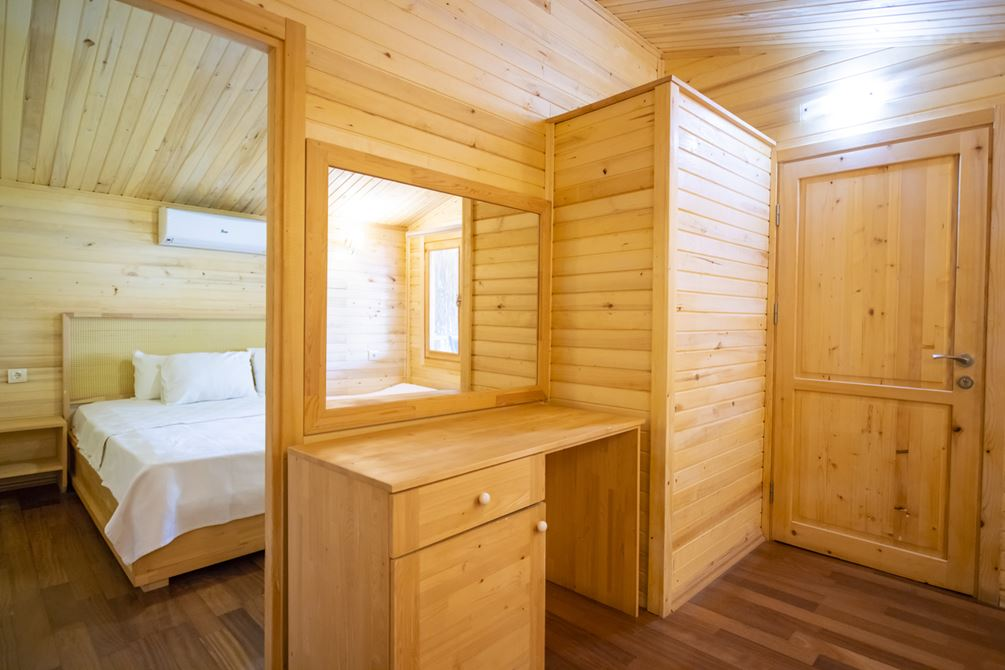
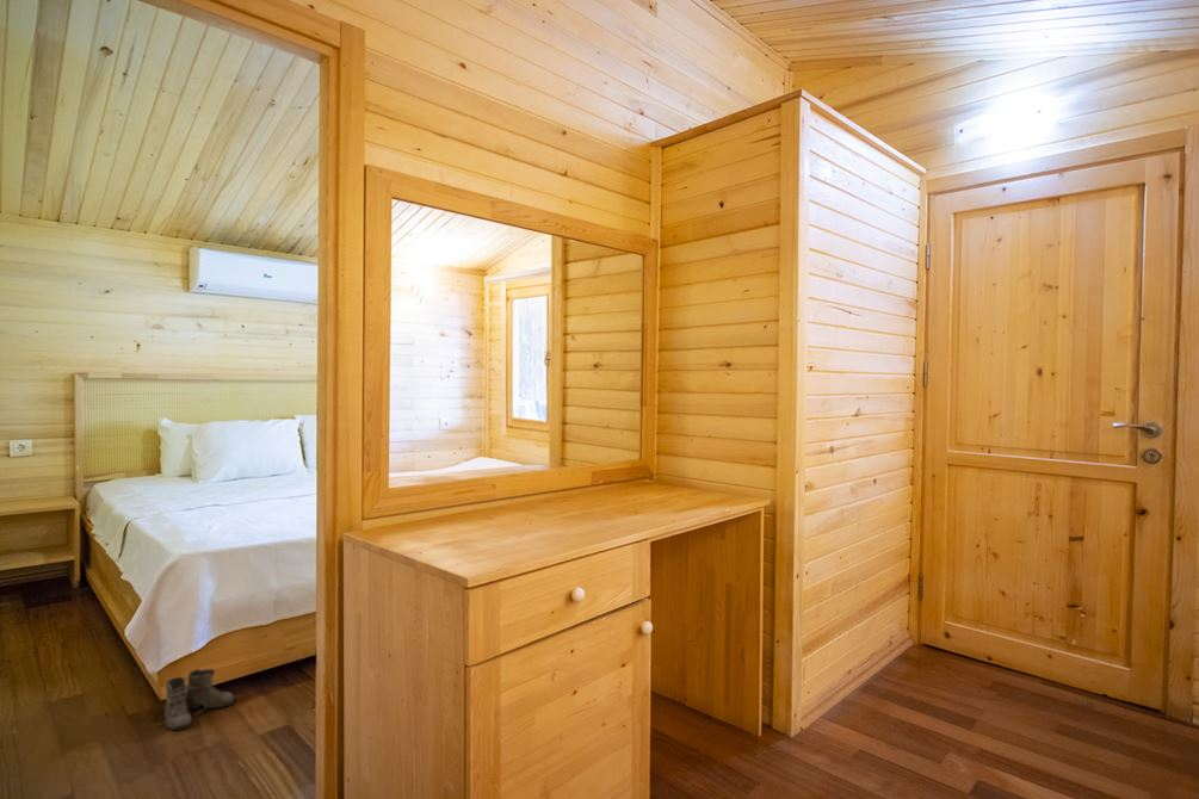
+ boots [150,668,235,731]
